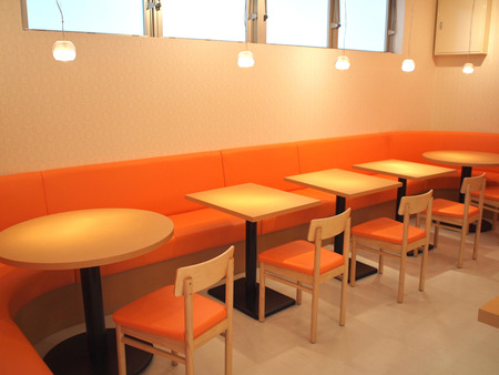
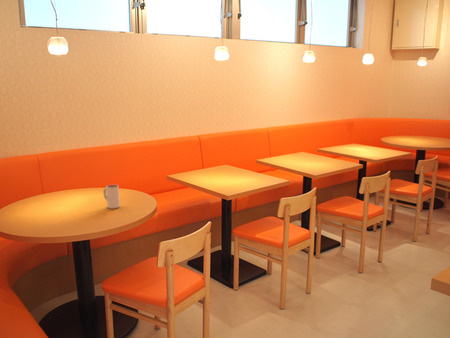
+ mug [102,184,121,210]
